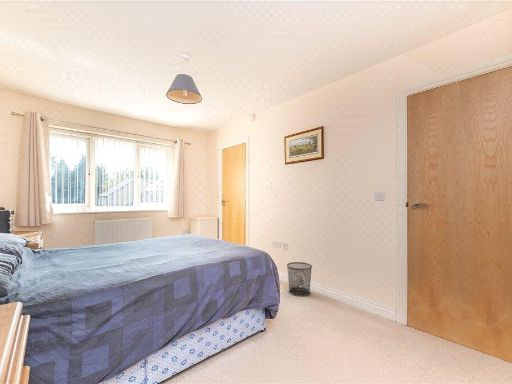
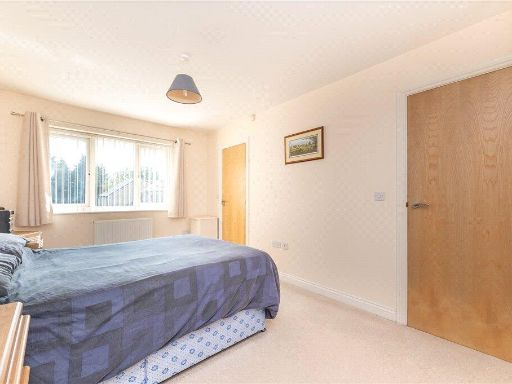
- waste bin [286,261,313,297]
